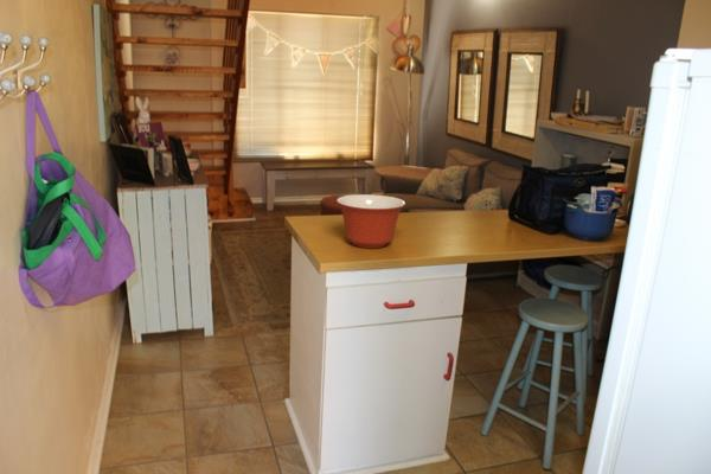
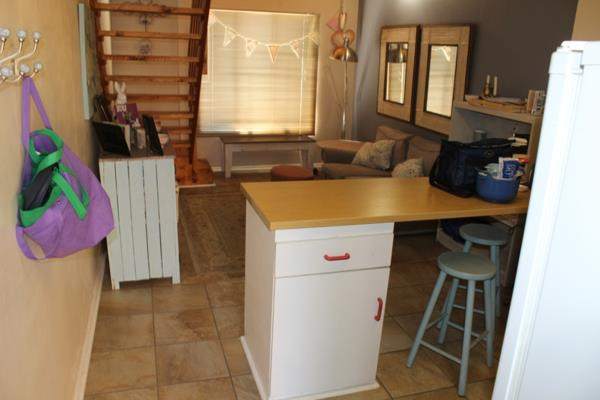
- mixing bowl [335,193,406,249]
